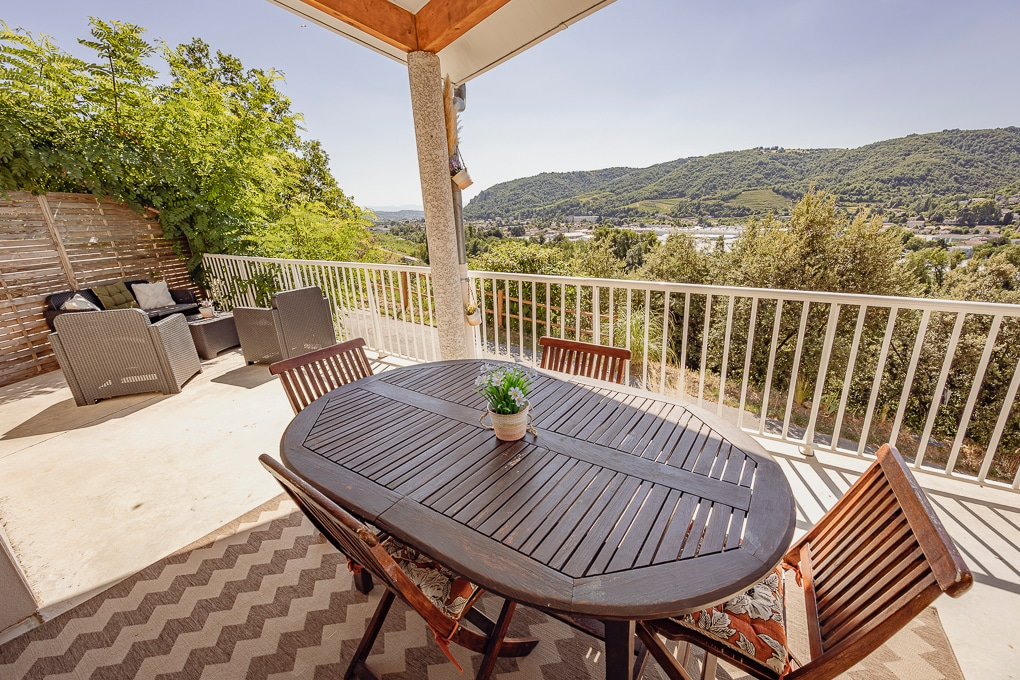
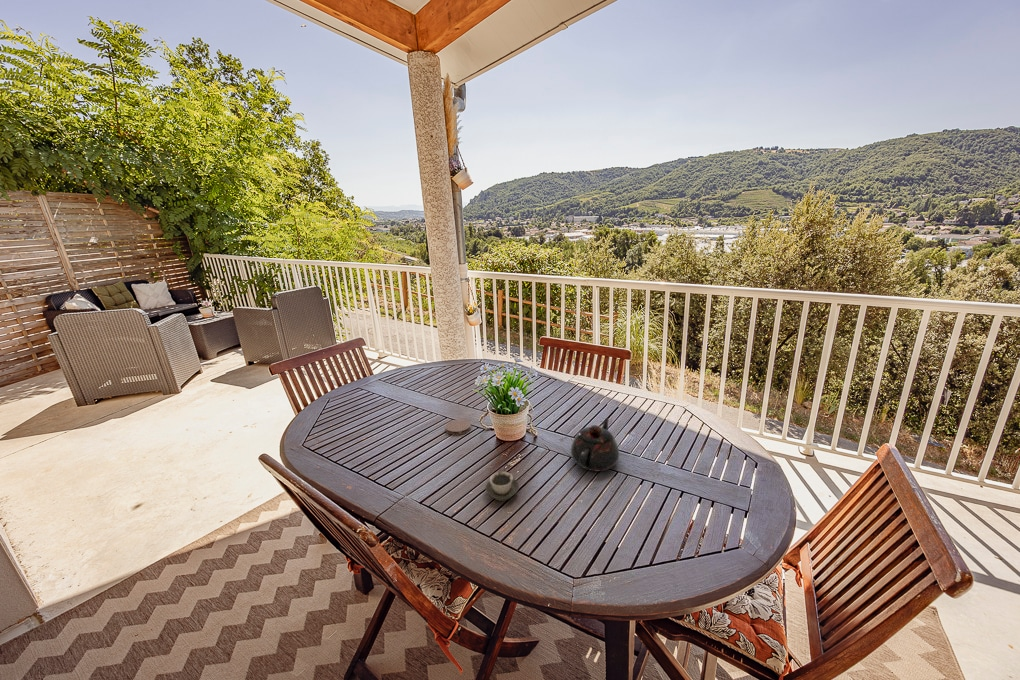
+ cup [484,471,520,502]
+ coaster [444,418,472,436]
+ teapot [570,417,621,473]
